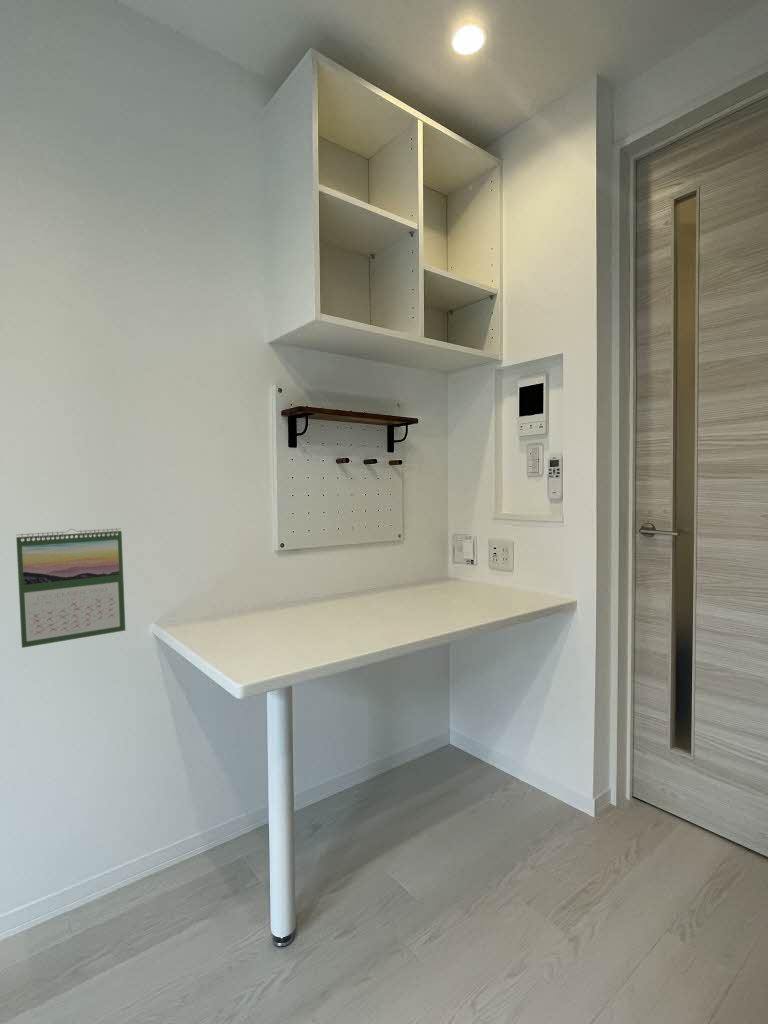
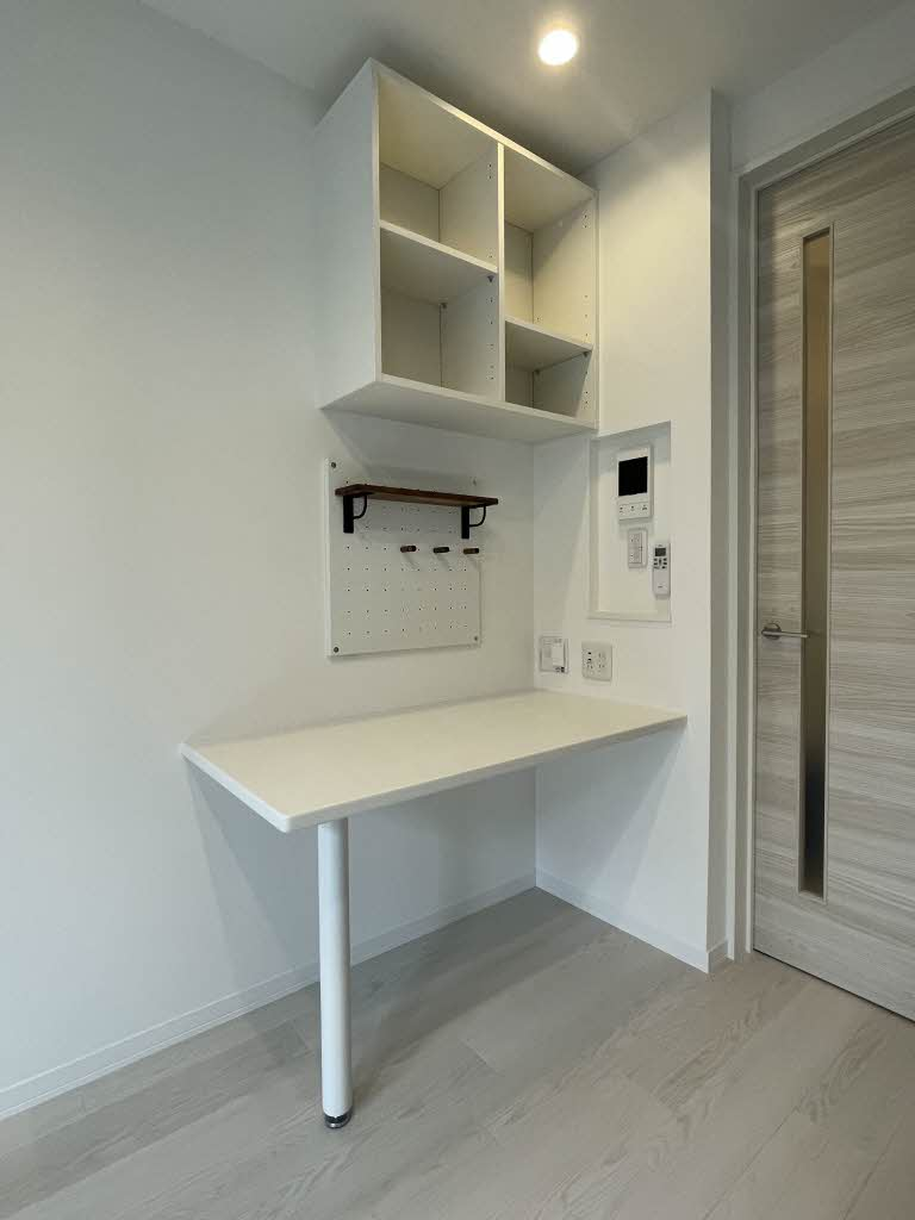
- calendar [15,527,126,649]
